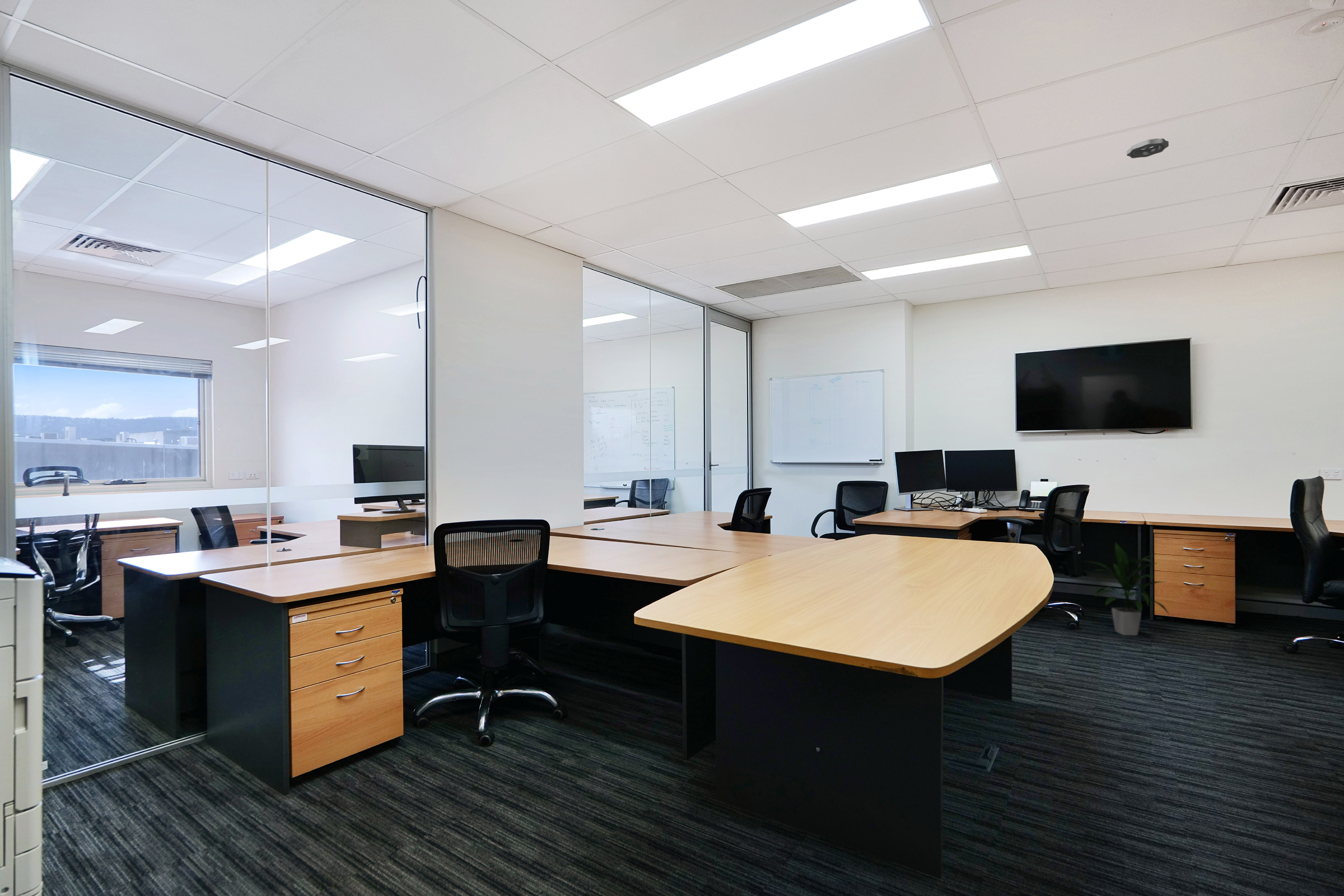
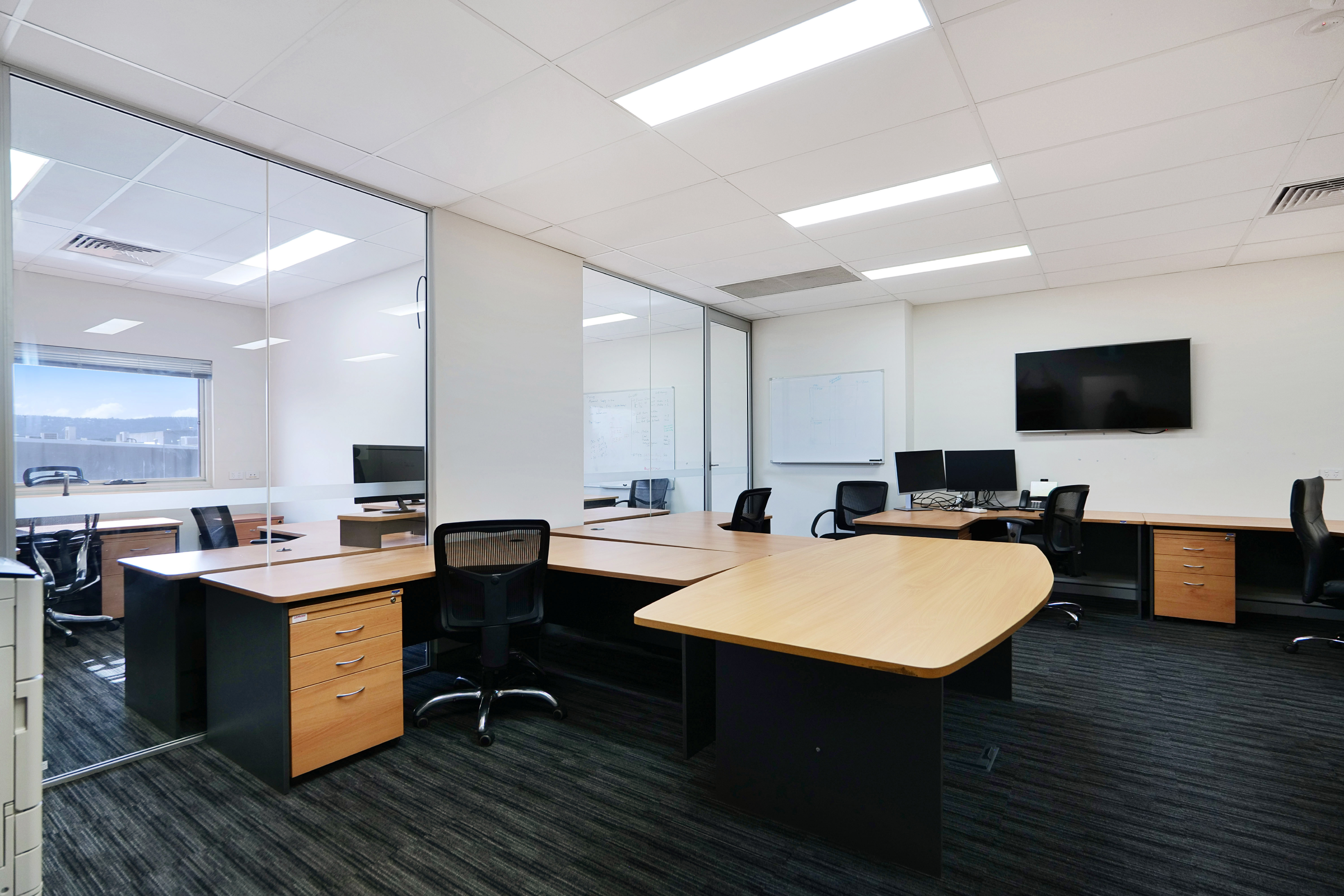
- indoor plant [1083,542,1170,636]
- smoke detector [1126,138,1169,158]
